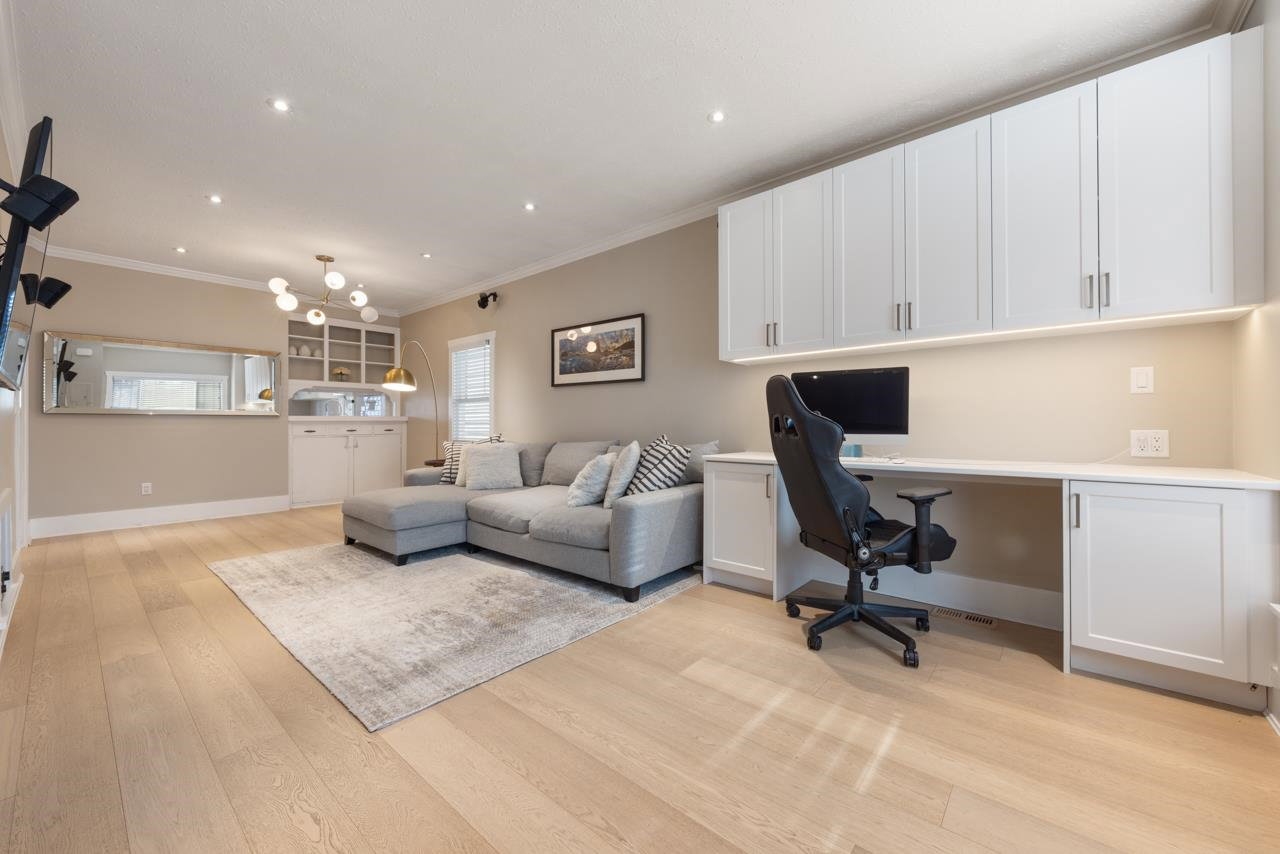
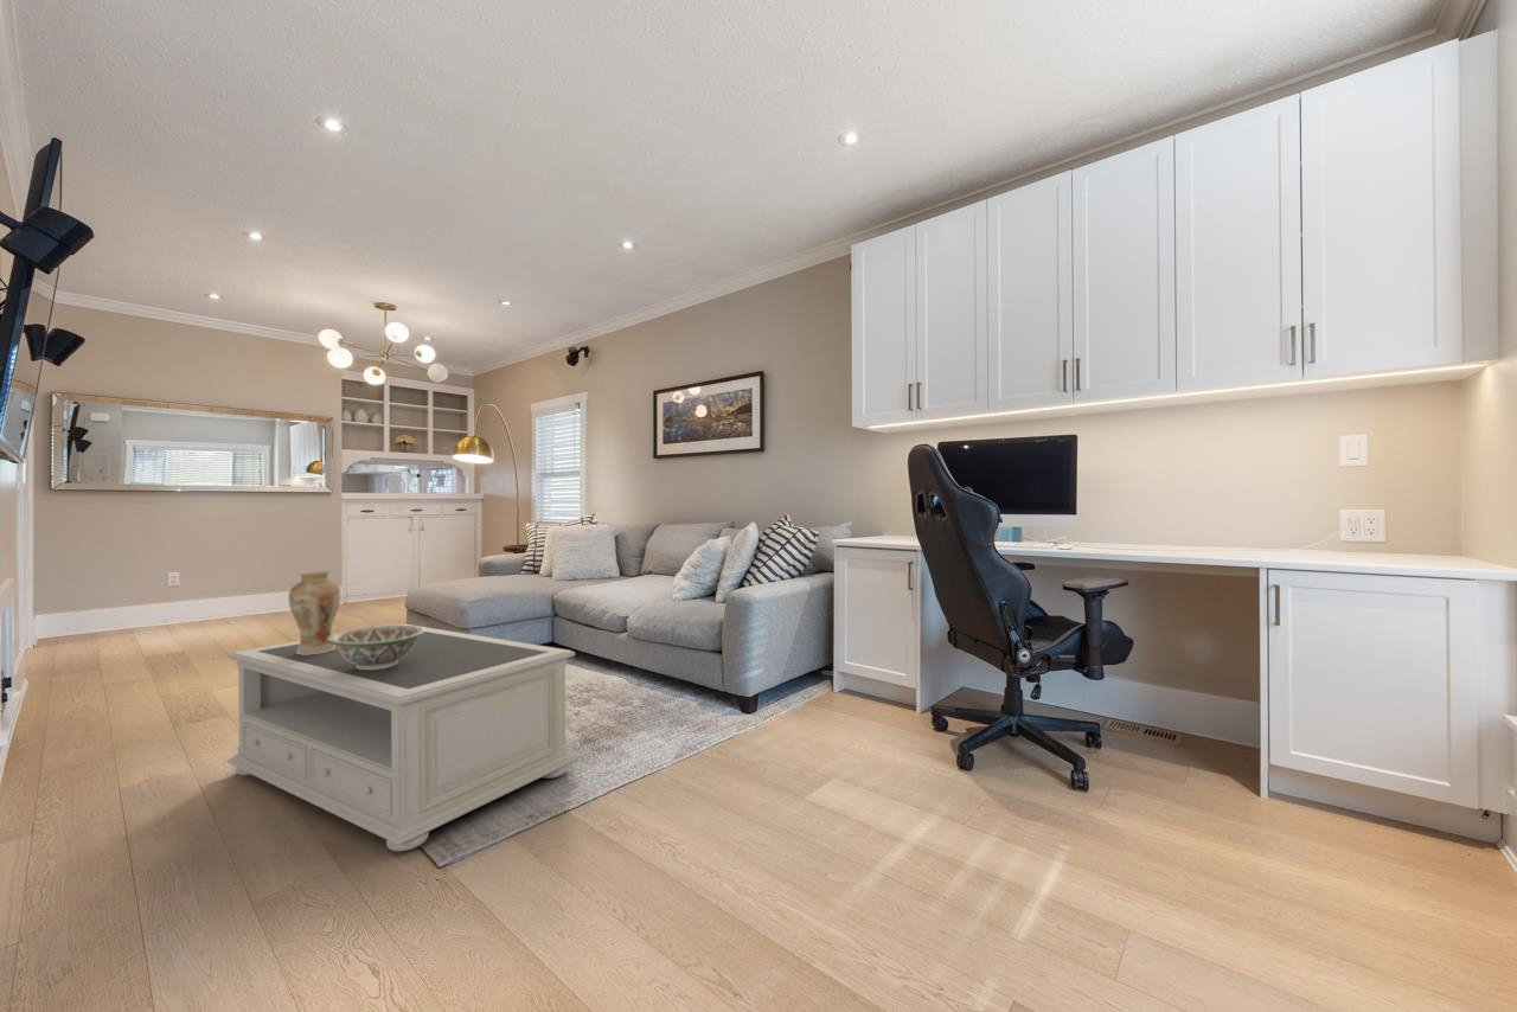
+ decorative bowl [327,623,424,670]
+ vase [287,569,343,655]
+ coffee table [225,622,578,852]
